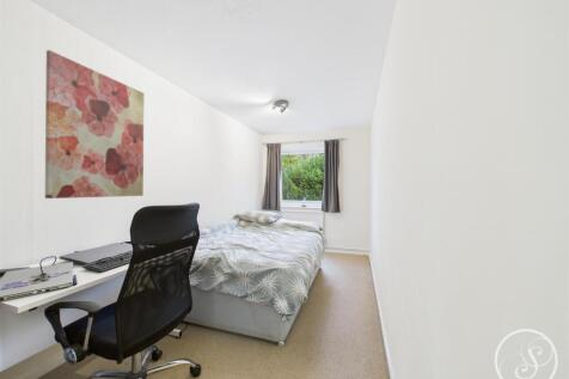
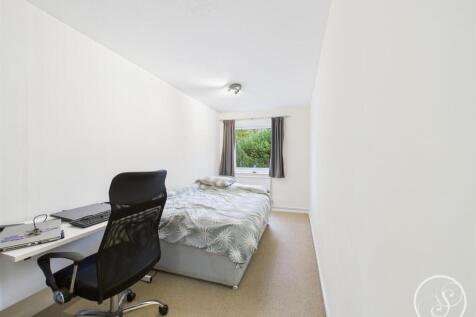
- wall art [44,49,146,200]
